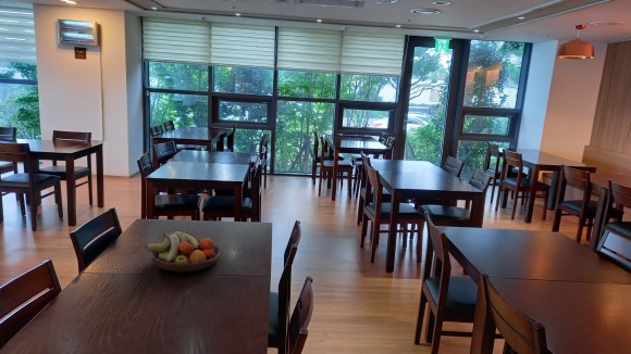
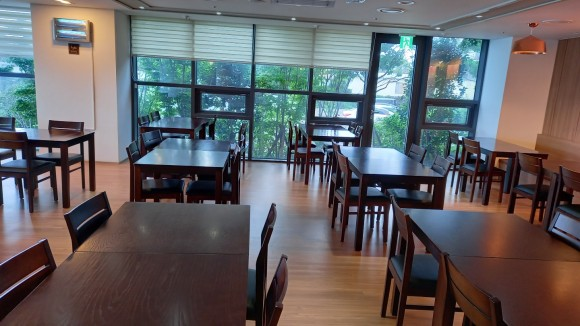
- fruit bowl [145,230,222,274]
